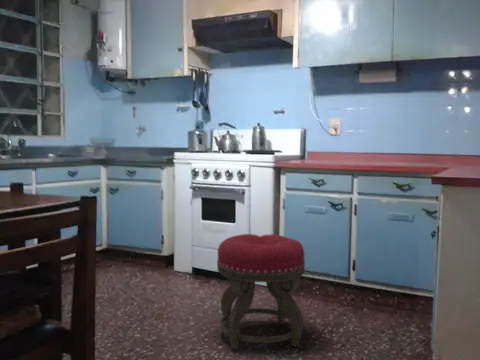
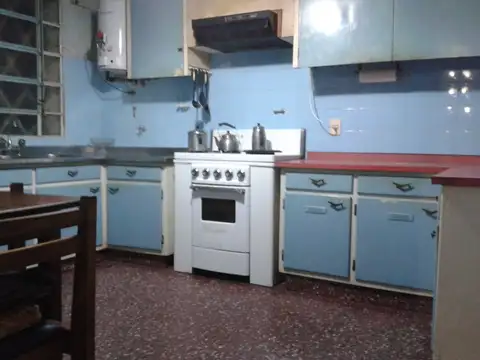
- stool [216,233,306,350]
